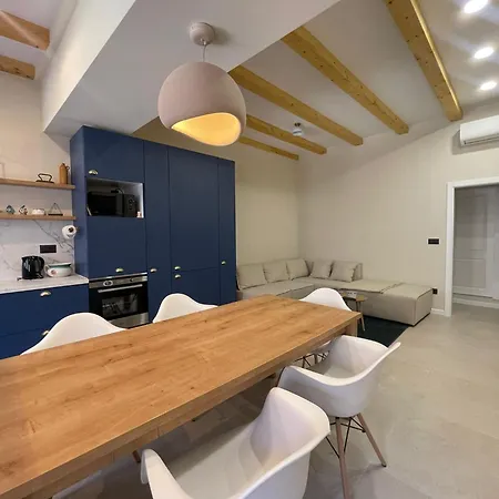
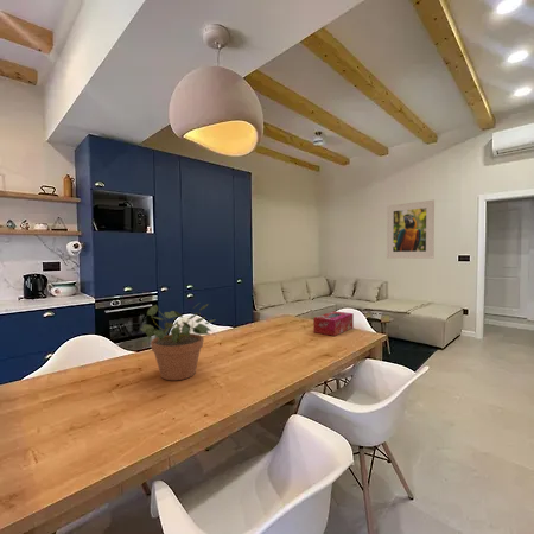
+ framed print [386,199,436,260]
+ potted plant [140,303,215,381]
+ tissue box [312,310,355,337]
